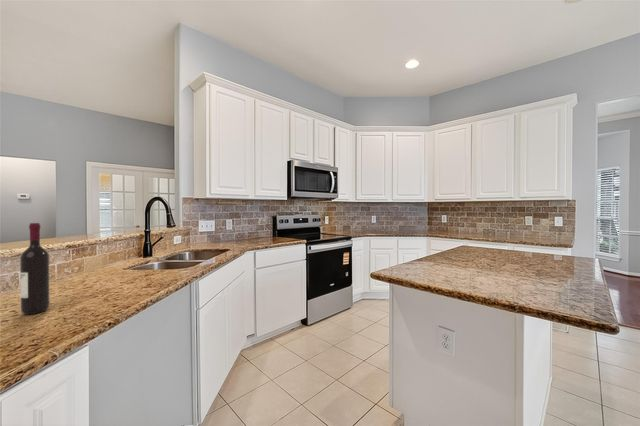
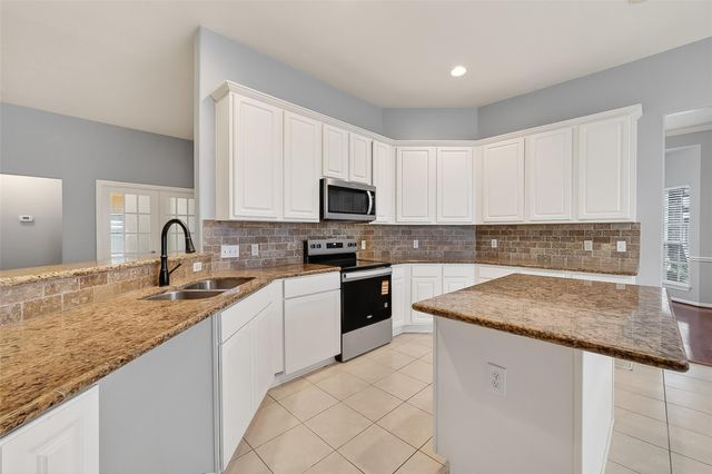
- wine bottle [19,222,50,315]
